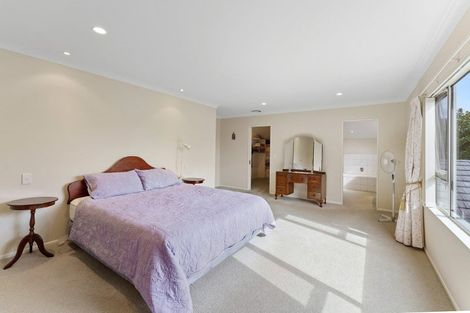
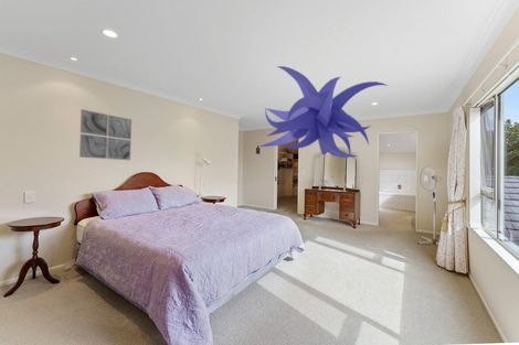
+ wall art [78,108,133,161]
+ ceiling fan [258,65,389,159]
